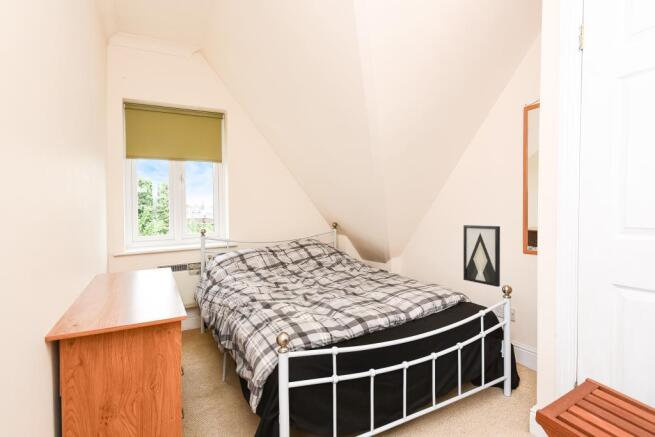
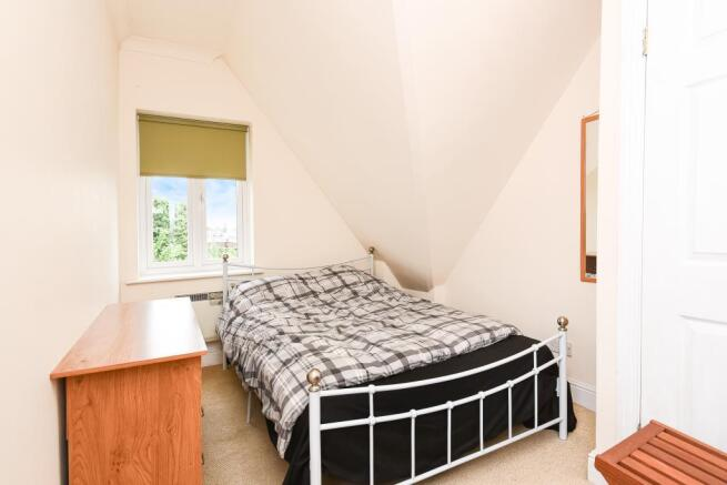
- wall art [462,224,501,288]
